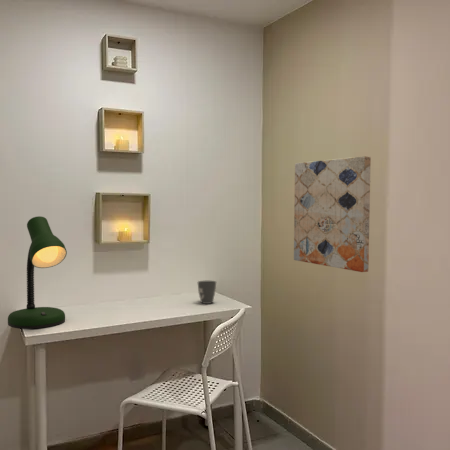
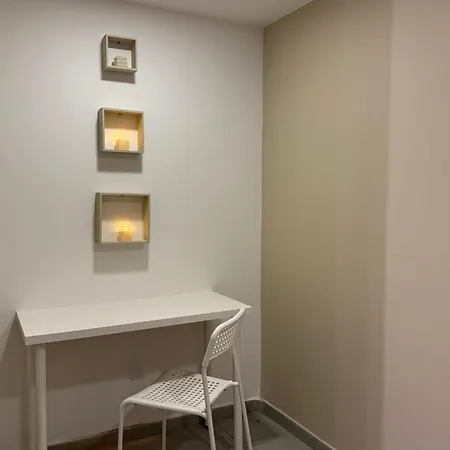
- desk lamp [7,215,68,330]
- wall art [293,155,372,273]
- mug [197,280,217,305]
